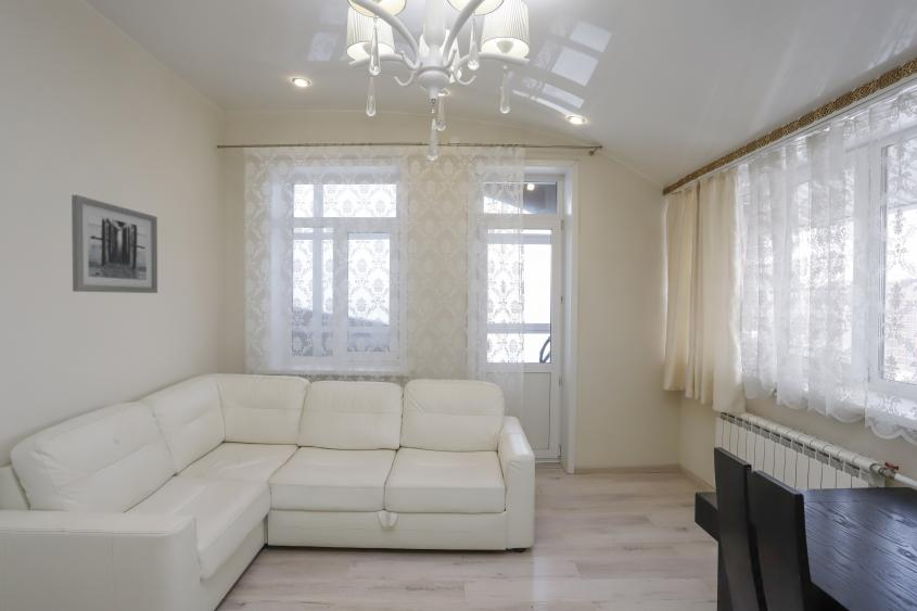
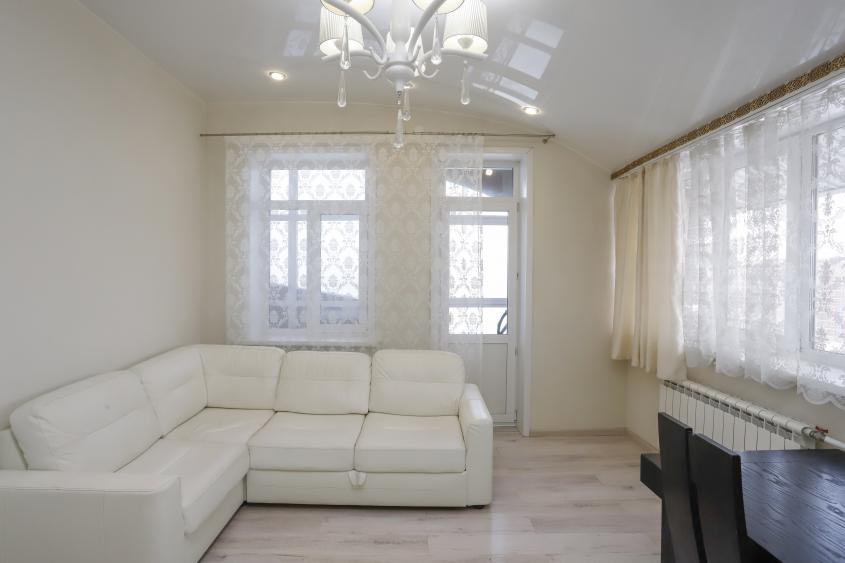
- wall art [71,194,158,294]
